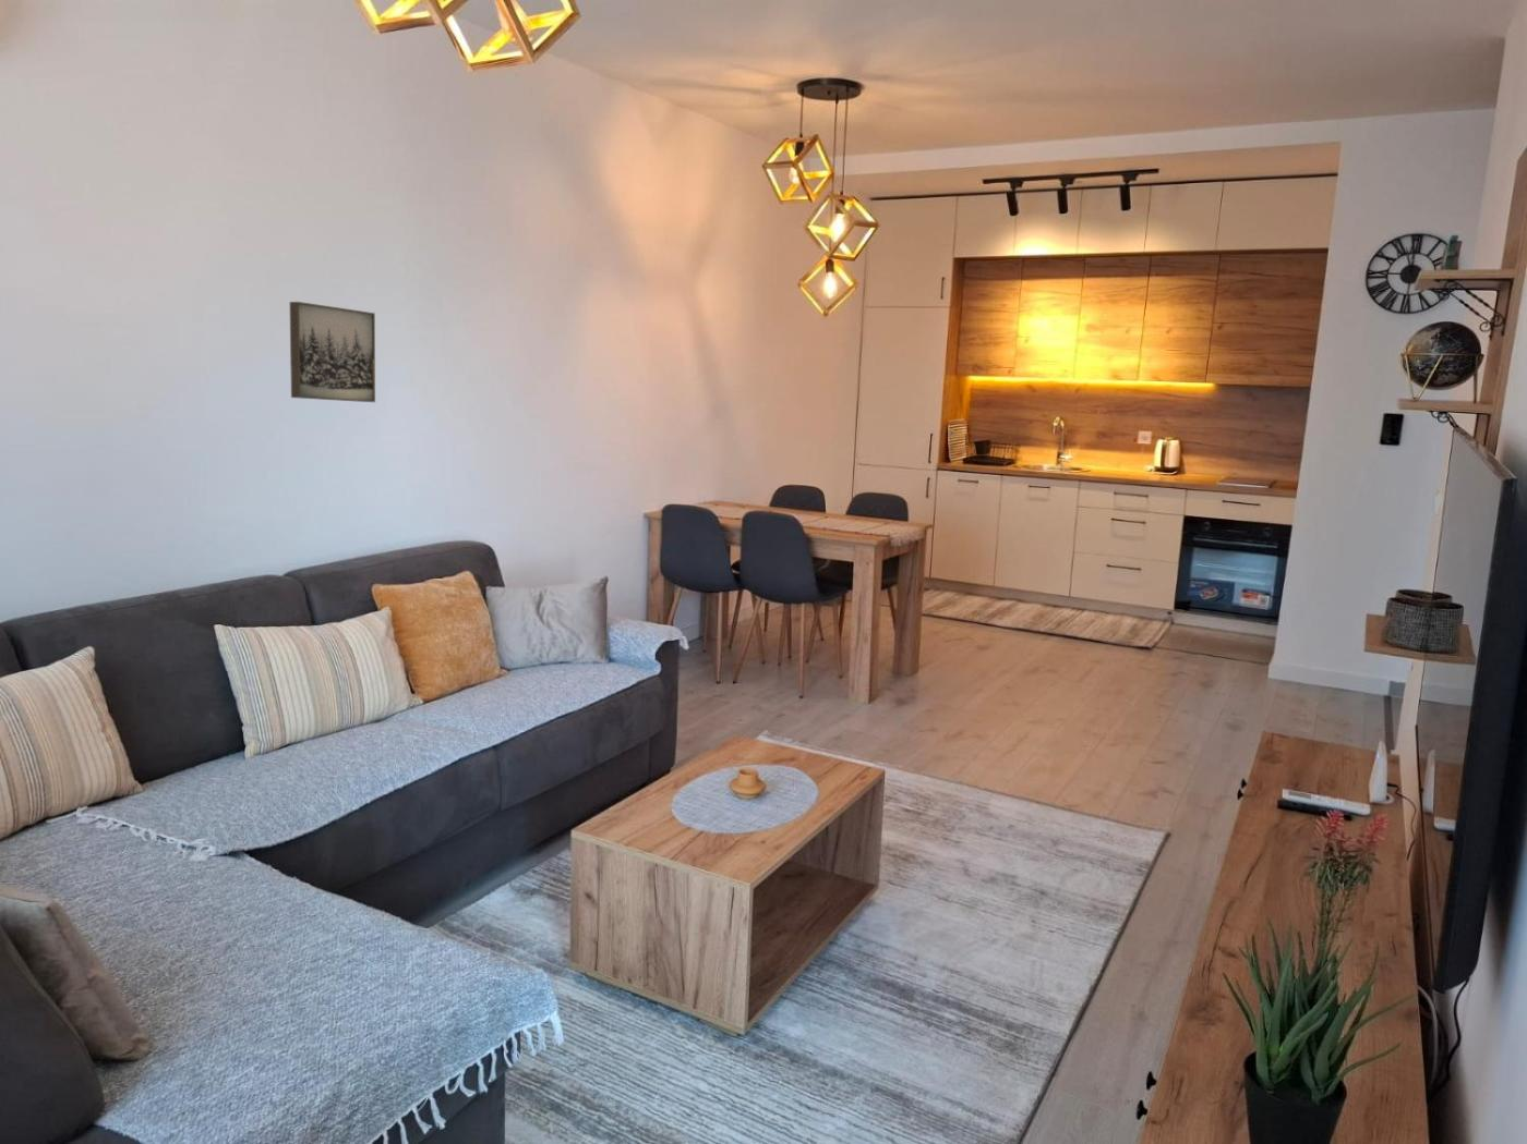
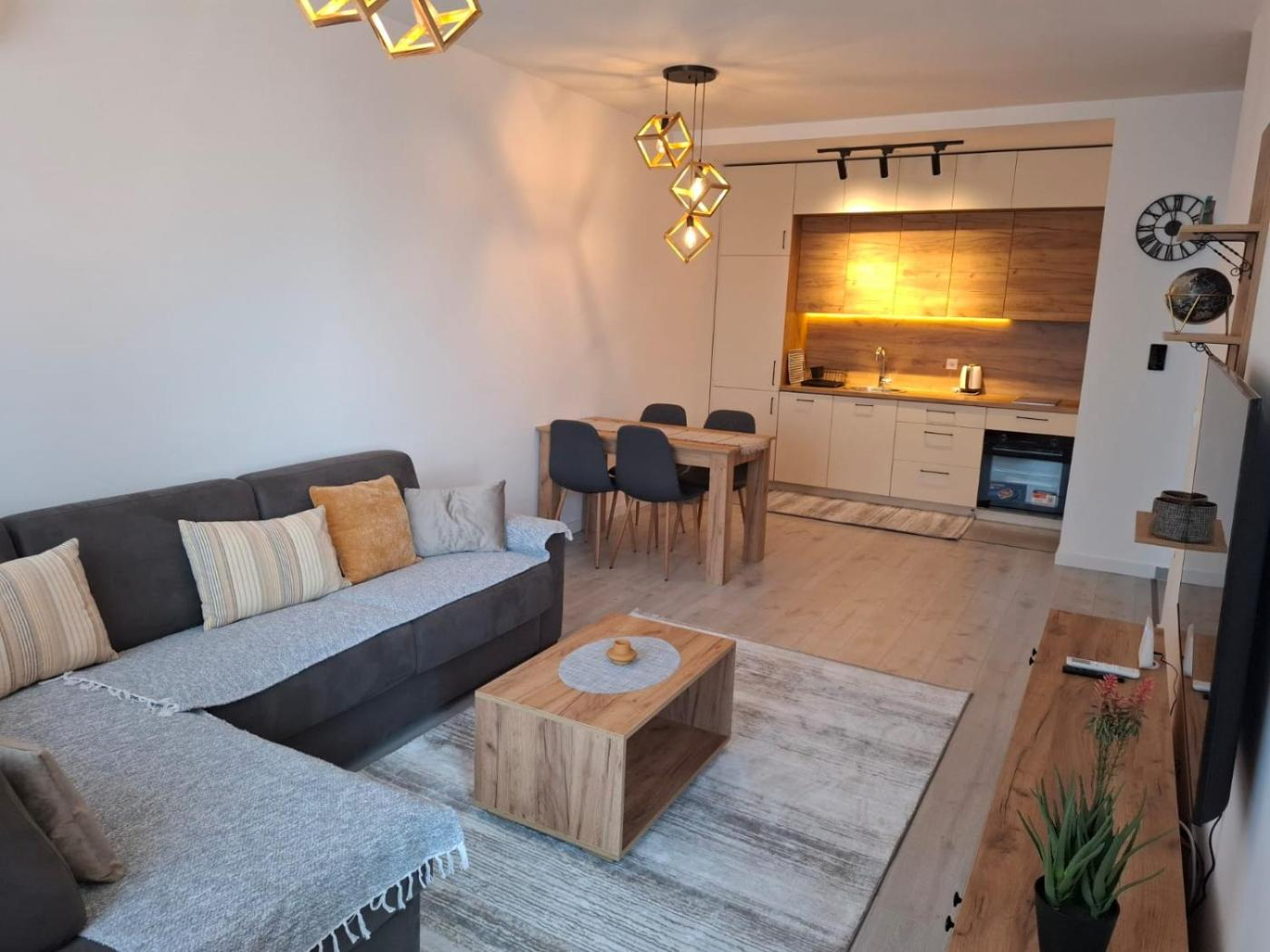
- wall art [289,300,376,403]
